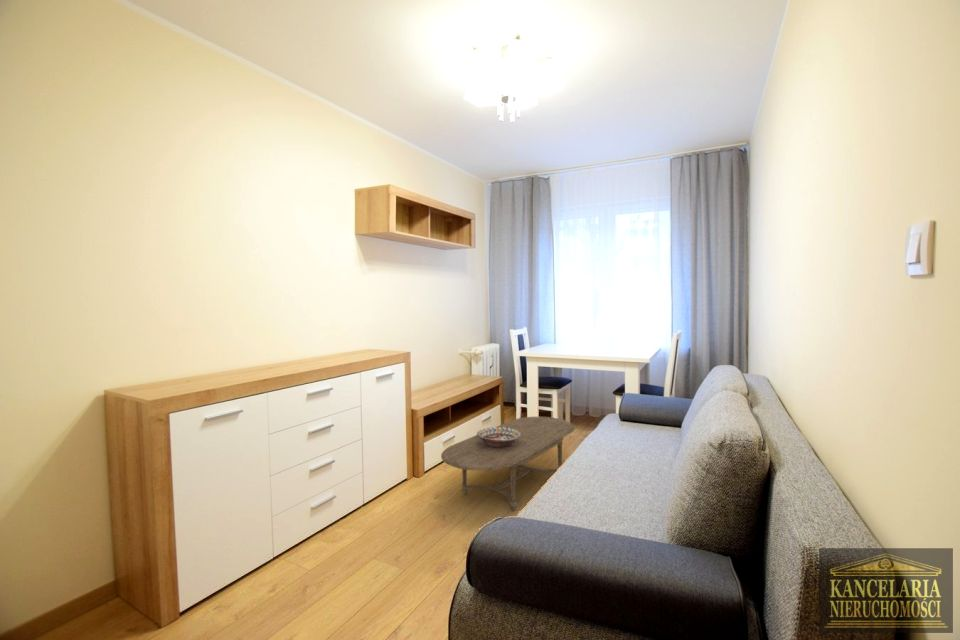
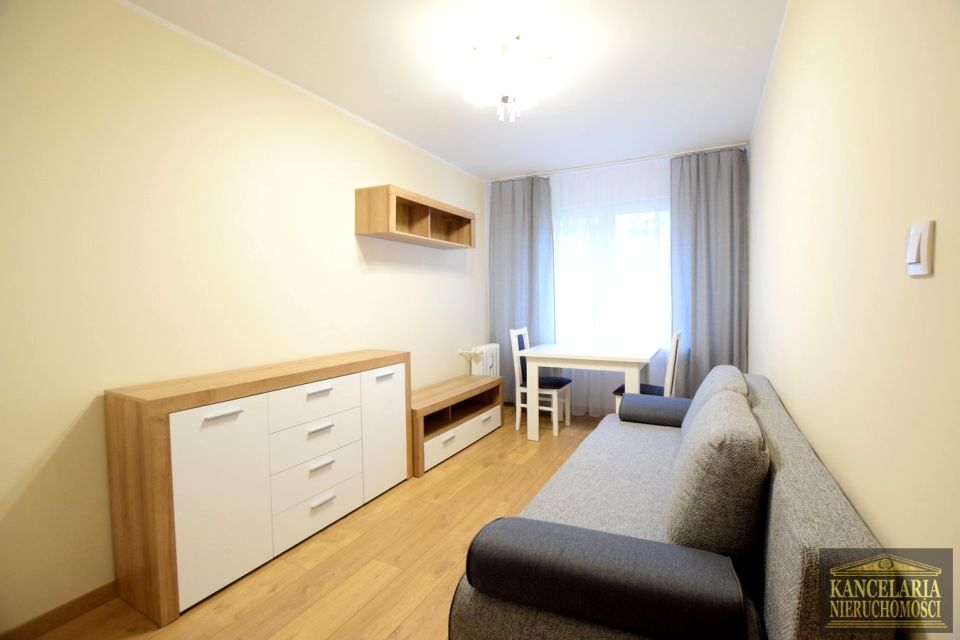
- coffee table [440,416,576,512]
- decorative bowl [476,426,521,448]
